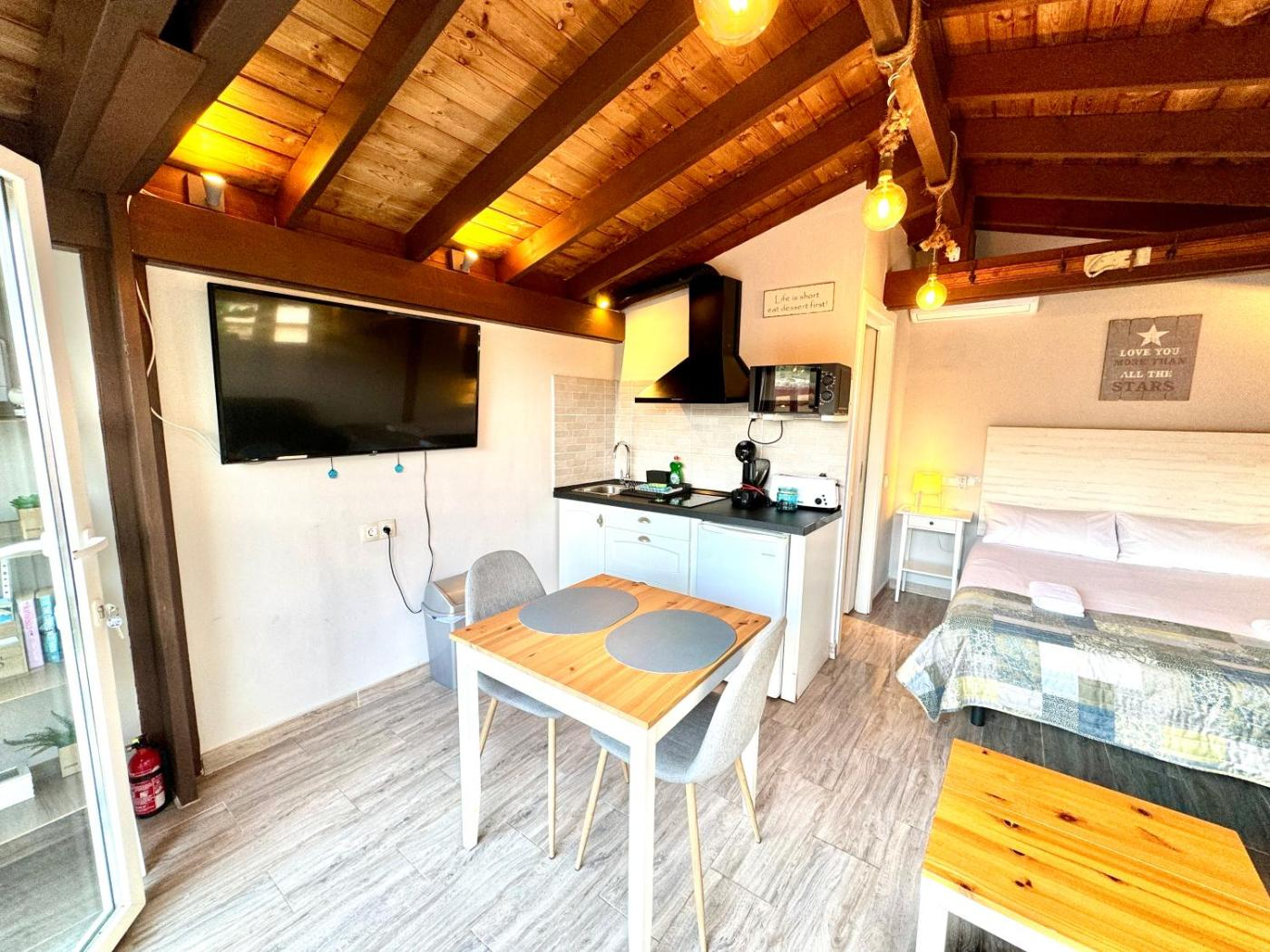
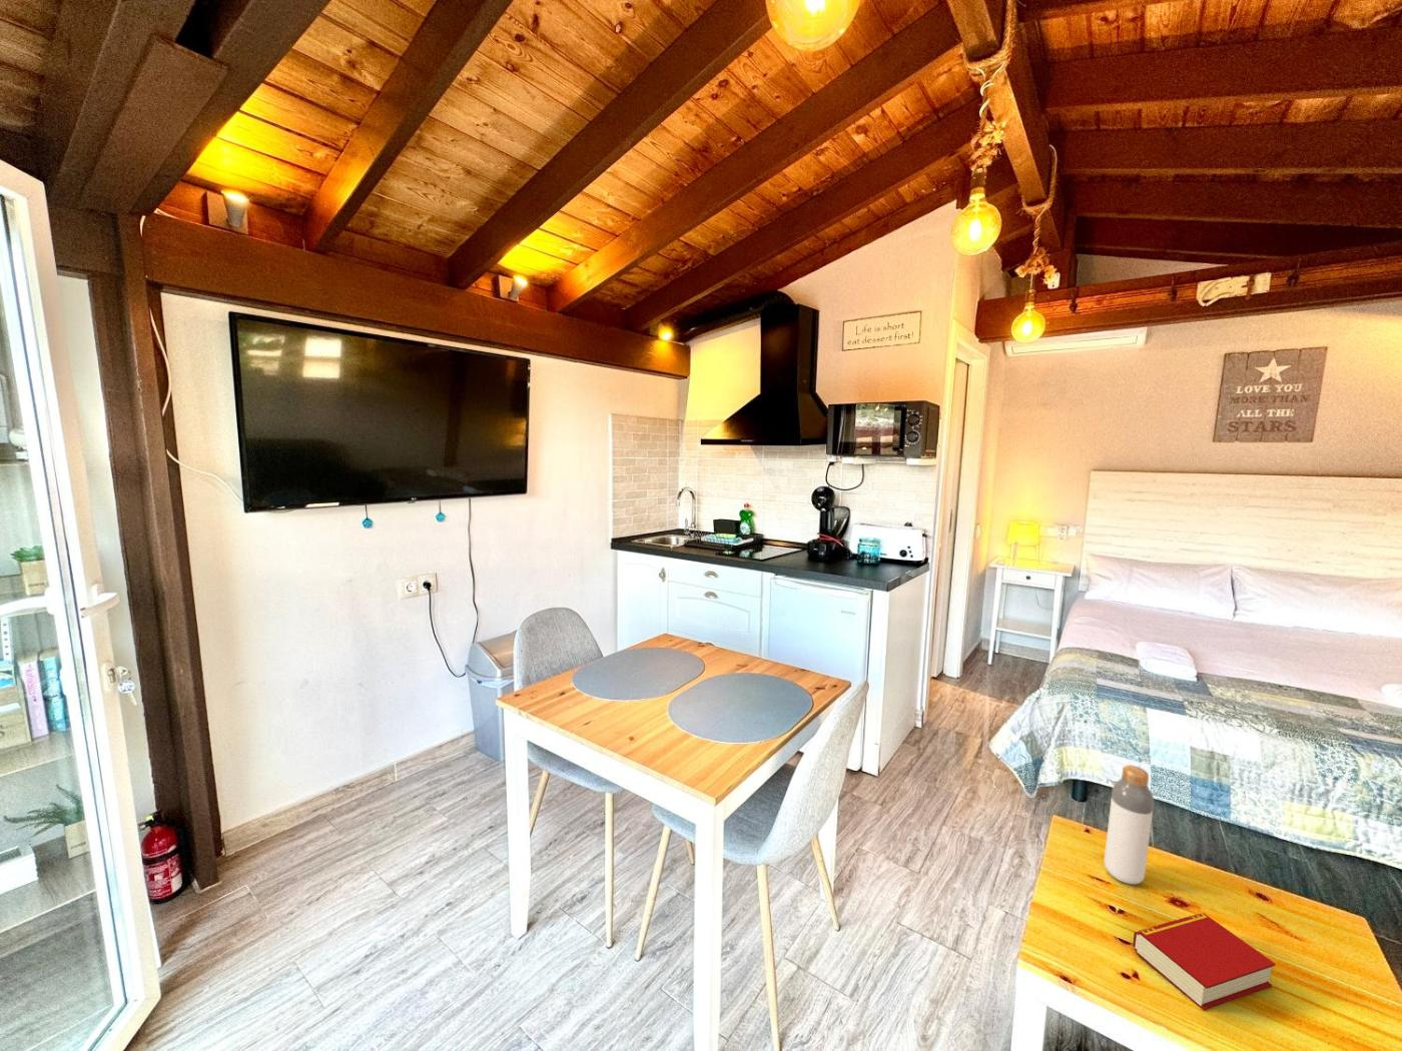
+ book [1132,913,1277,1011]
+ bottle [1104,764,1155,885]
